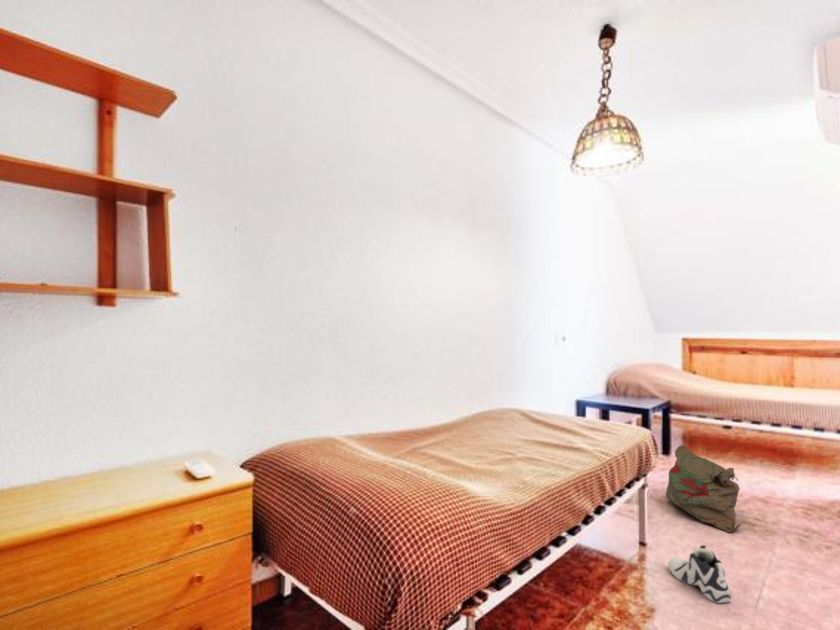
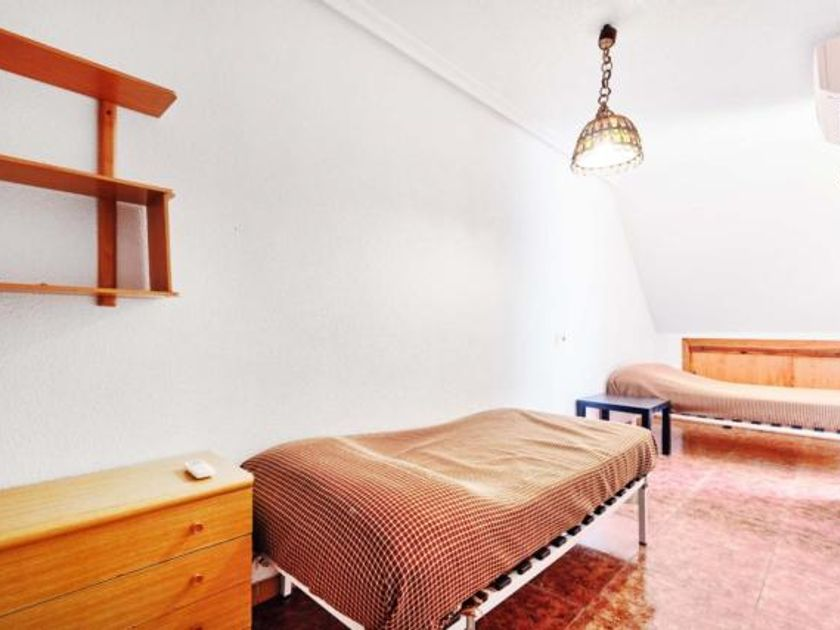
- sneaker [668,544,732,604]
- bag [665,445,741,534]
